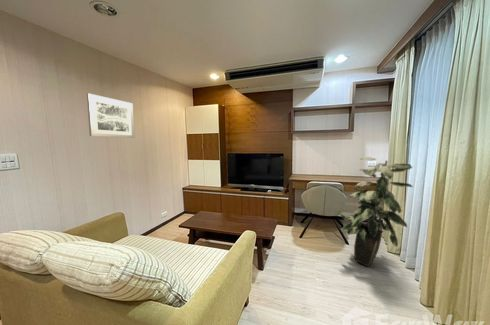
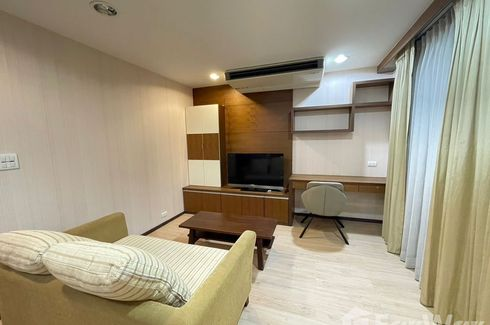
- wall art [86,92,135,139]
- indoor plant [339,156,414,268]
